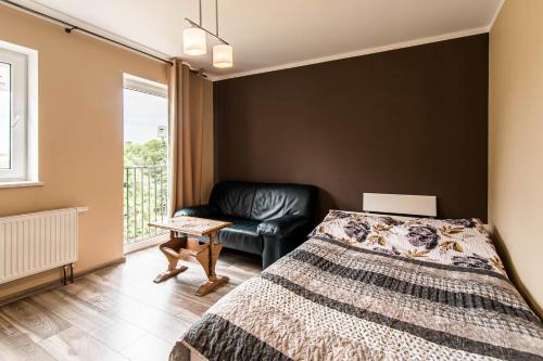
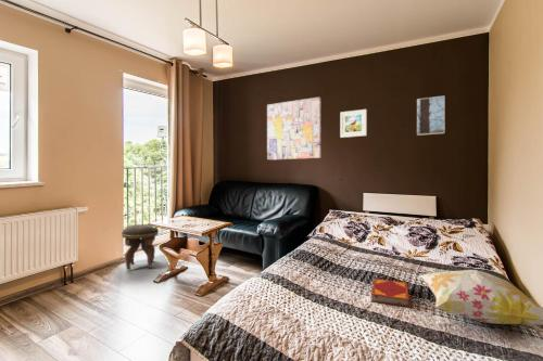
+ hardback book [370,278,411,308]
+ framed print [339,108,368,139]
+ wall art [266,96,321,162]
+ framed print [416,95,445,137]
+ footstool [121,223,160,271]
+ decorative pillow [418,269,543,326]
